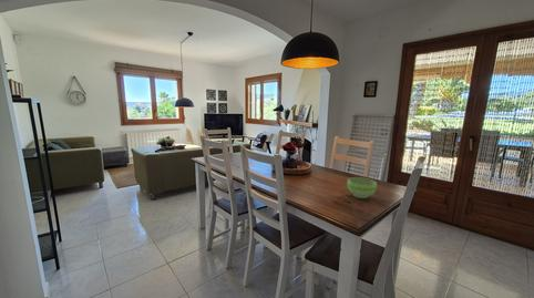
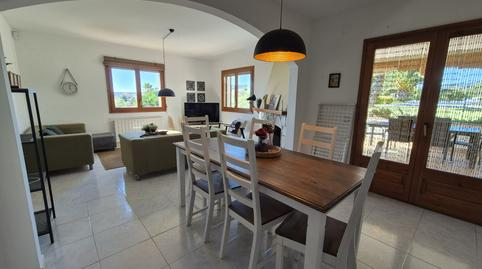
- bowl [346,176,378,199]
